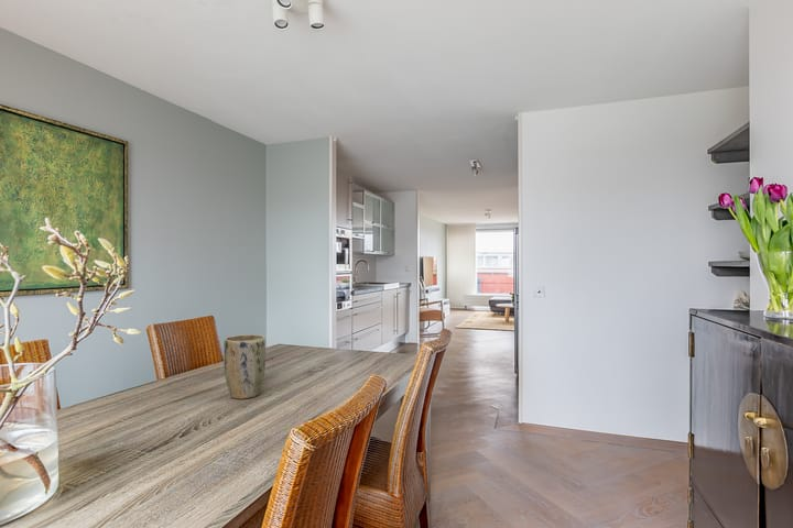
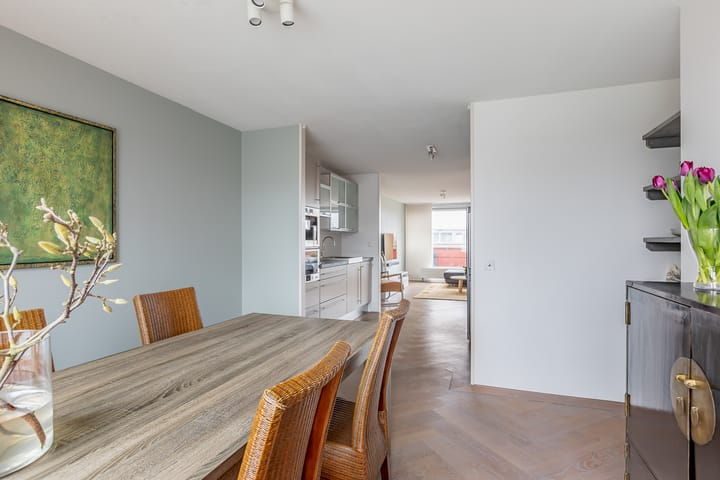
- plant pot [222,333,267,400]
